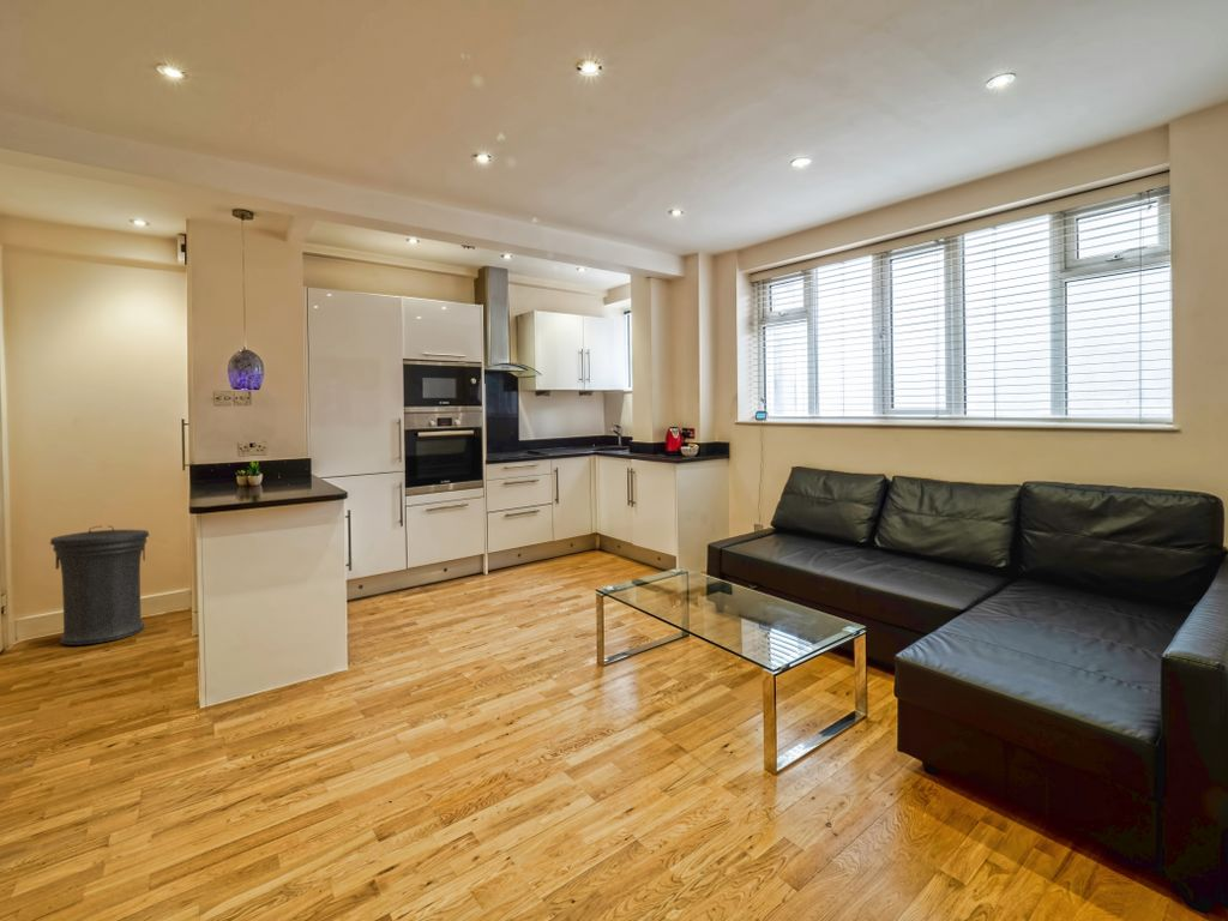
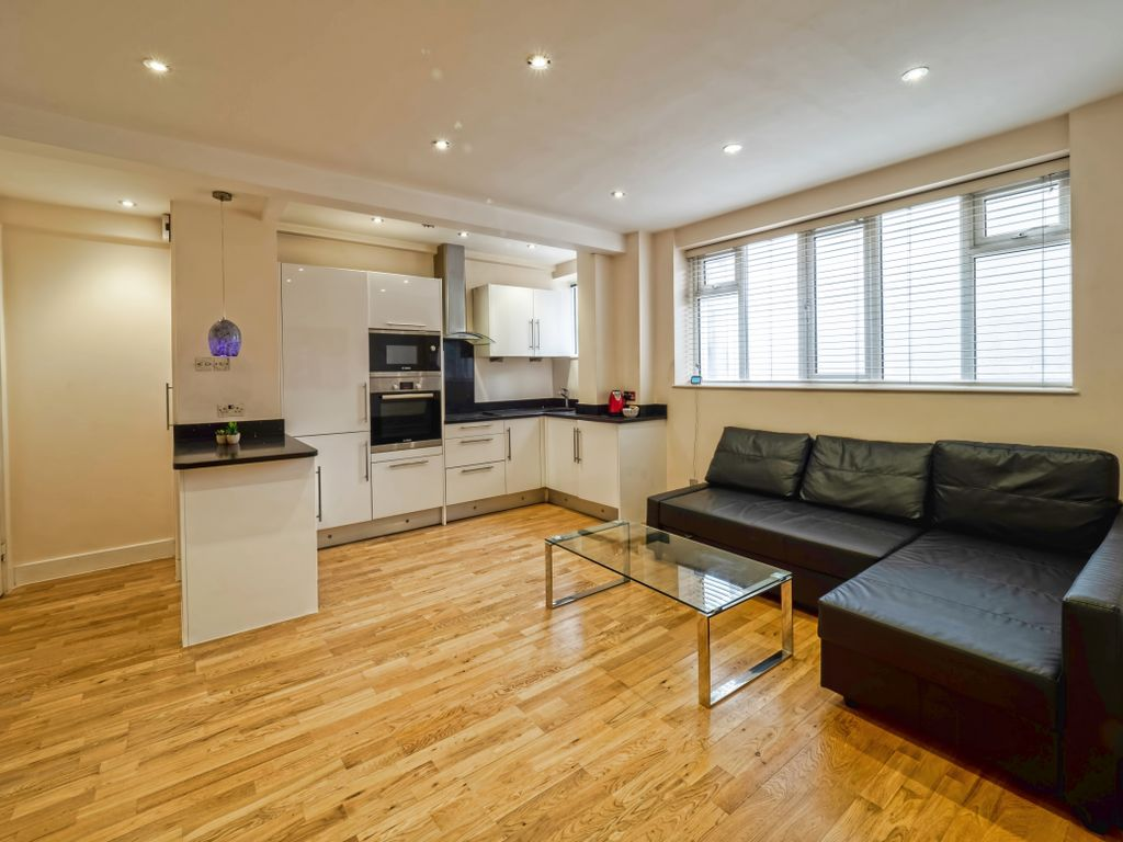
- trash can [49,525,151,646]
